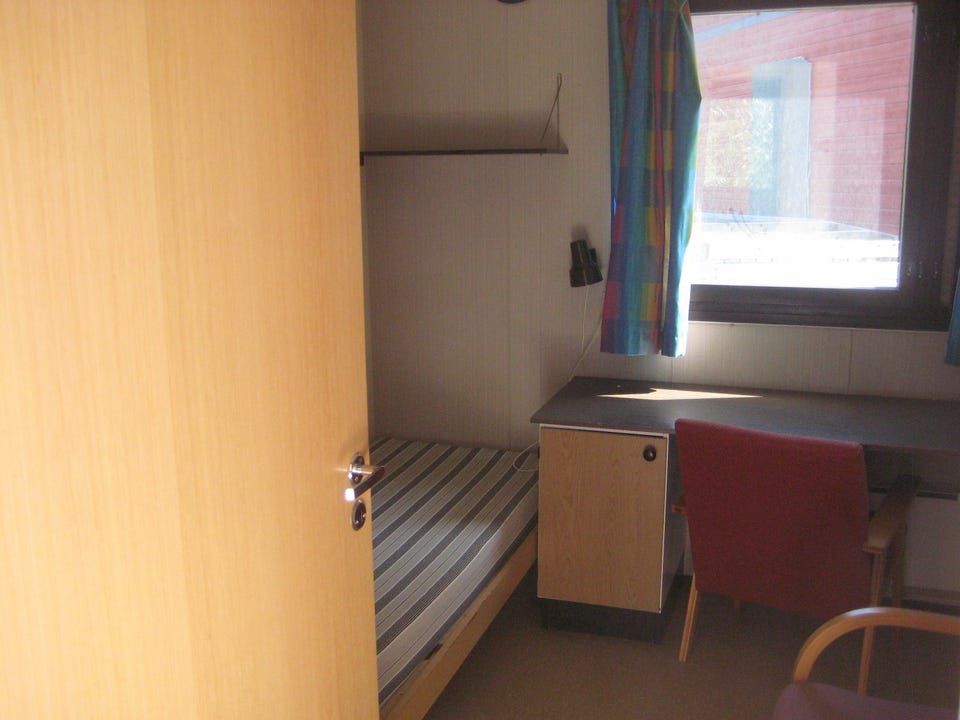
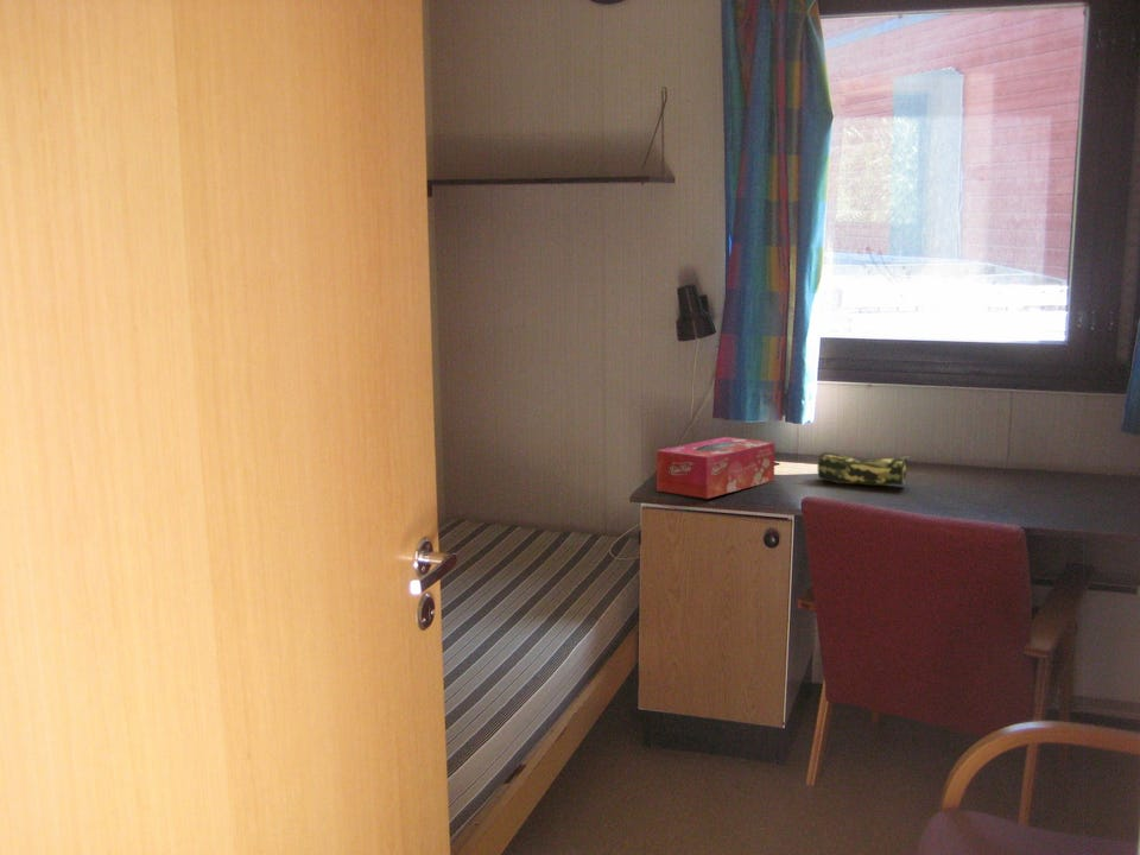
+ pencil case [817,451,911,486]
+ tissue box [656,436,775,500]
